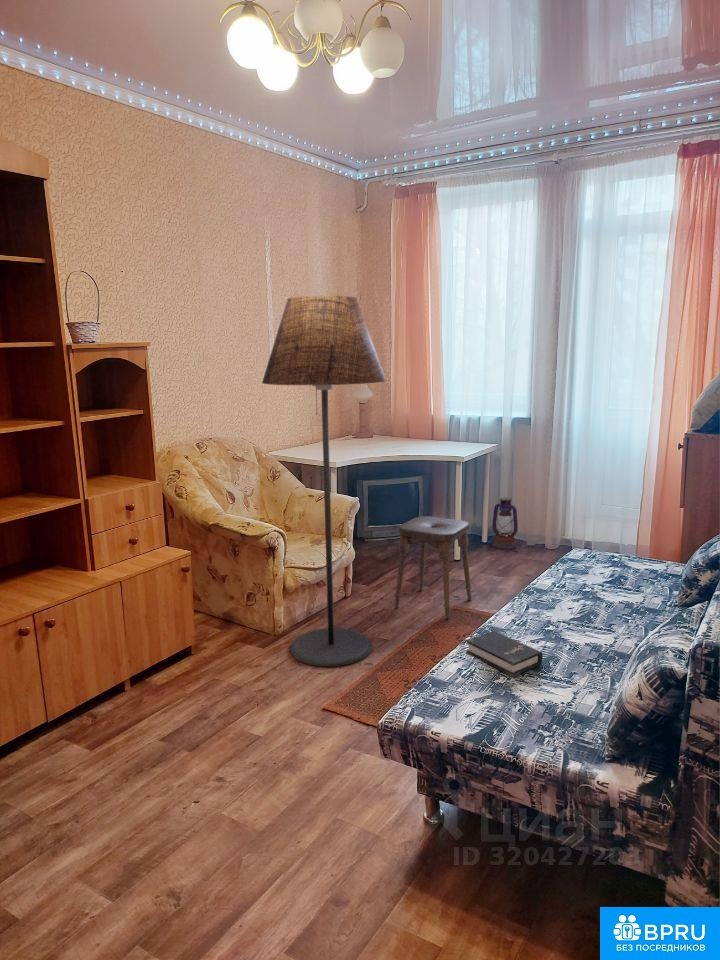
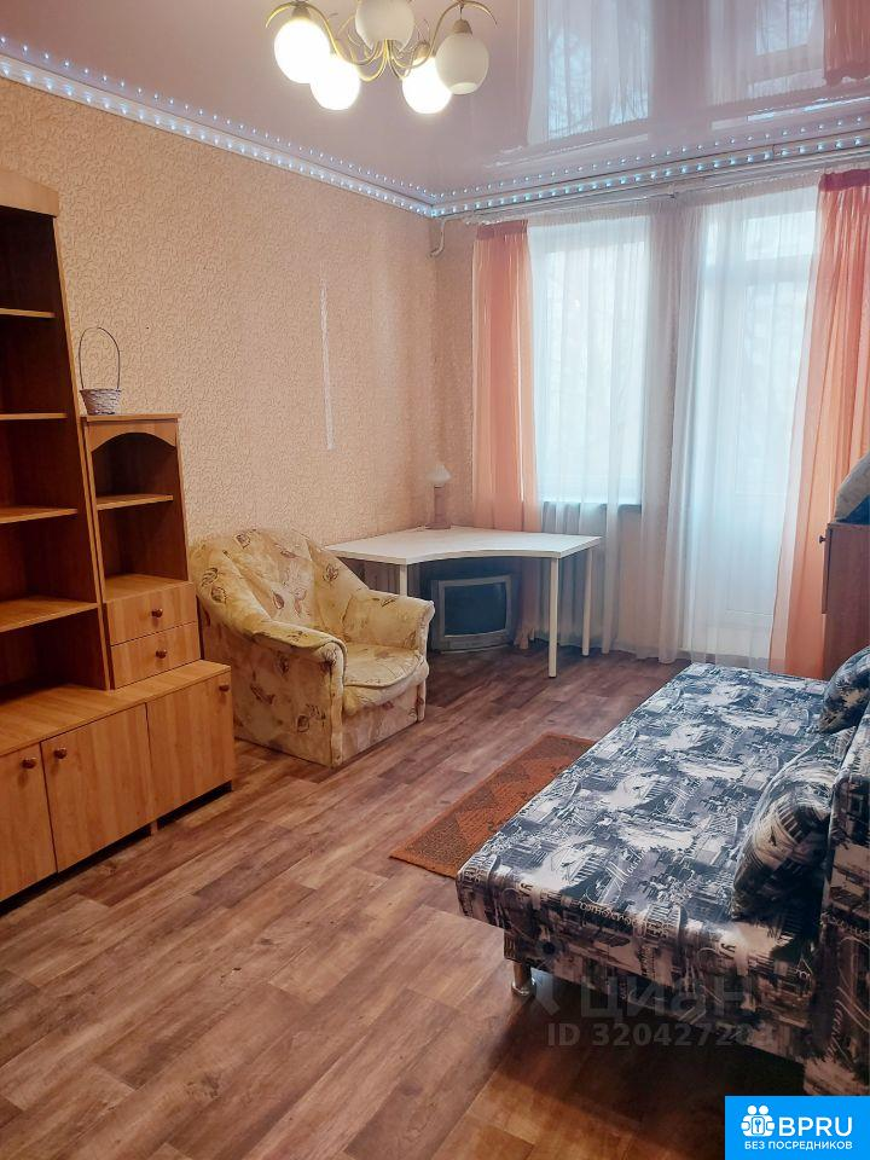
- floor lamp [261,295,387,668]
- hardback book [465,630,543,678]
- lantern [491,496,519,551]
- stool [394,515,472,620]
